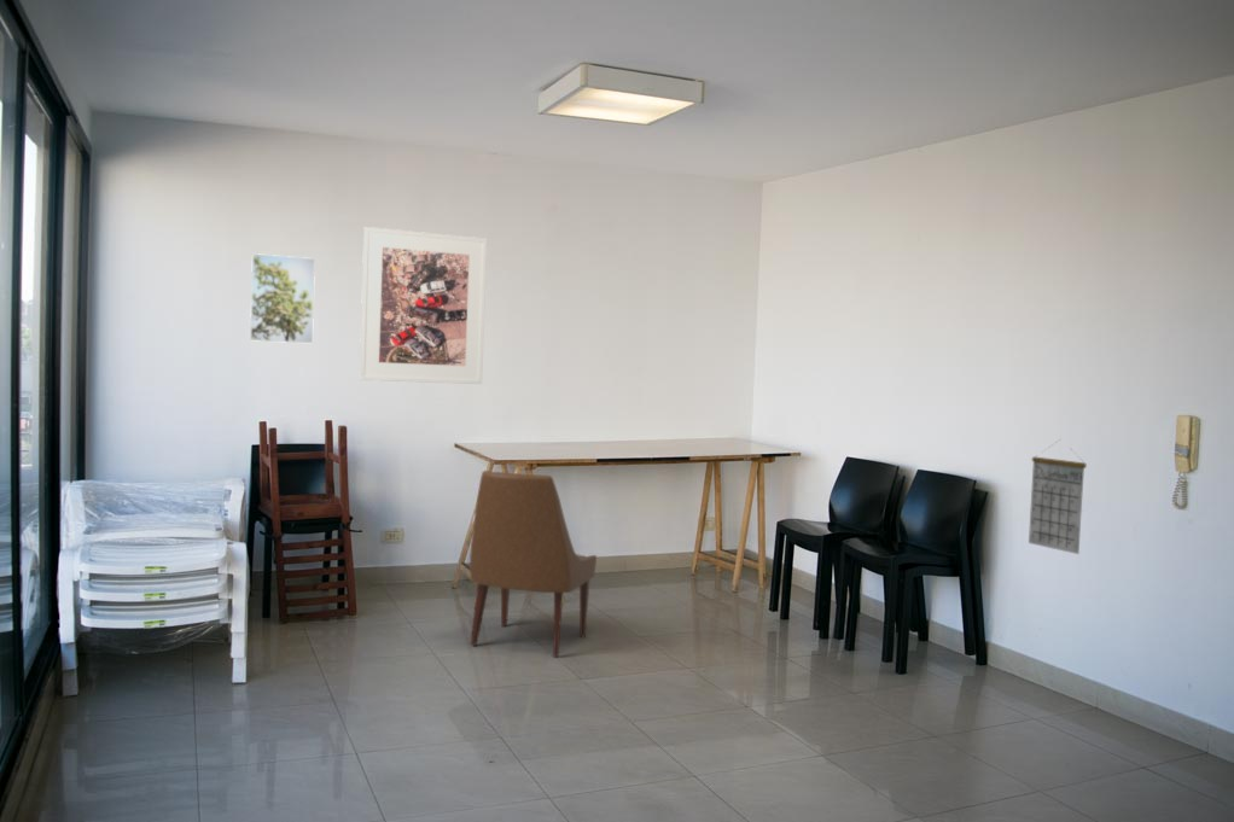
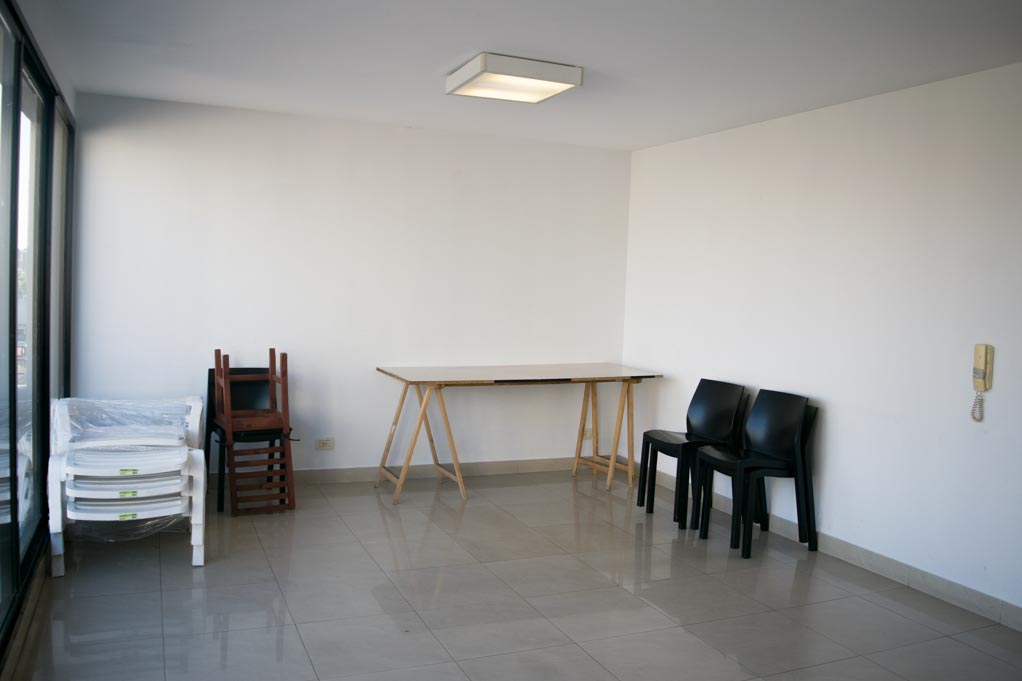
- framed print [249,252,316,344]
- chair [468,470,598,658]
- calendar [1028,439,1088,555]
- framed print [359,226,488,385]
